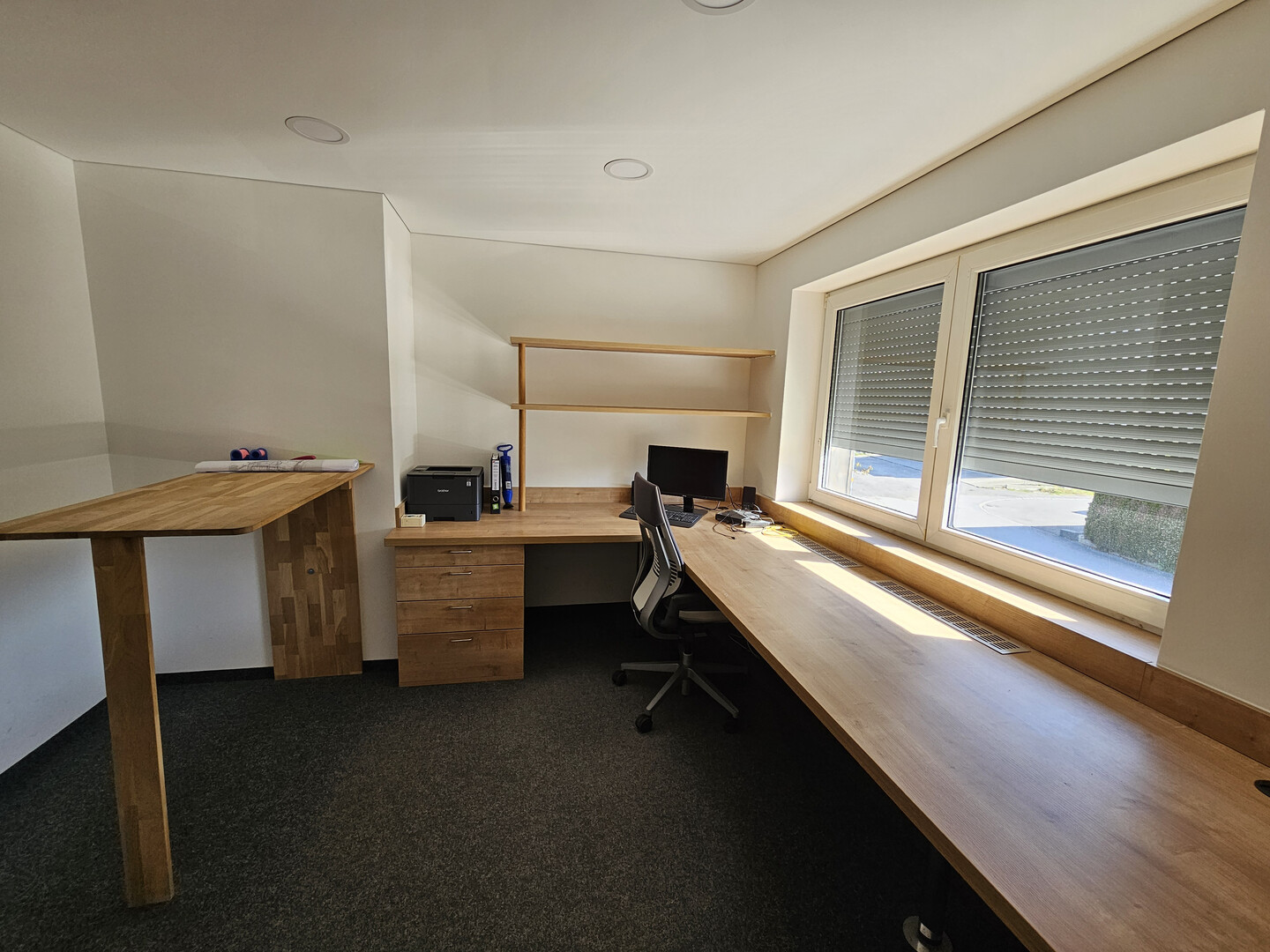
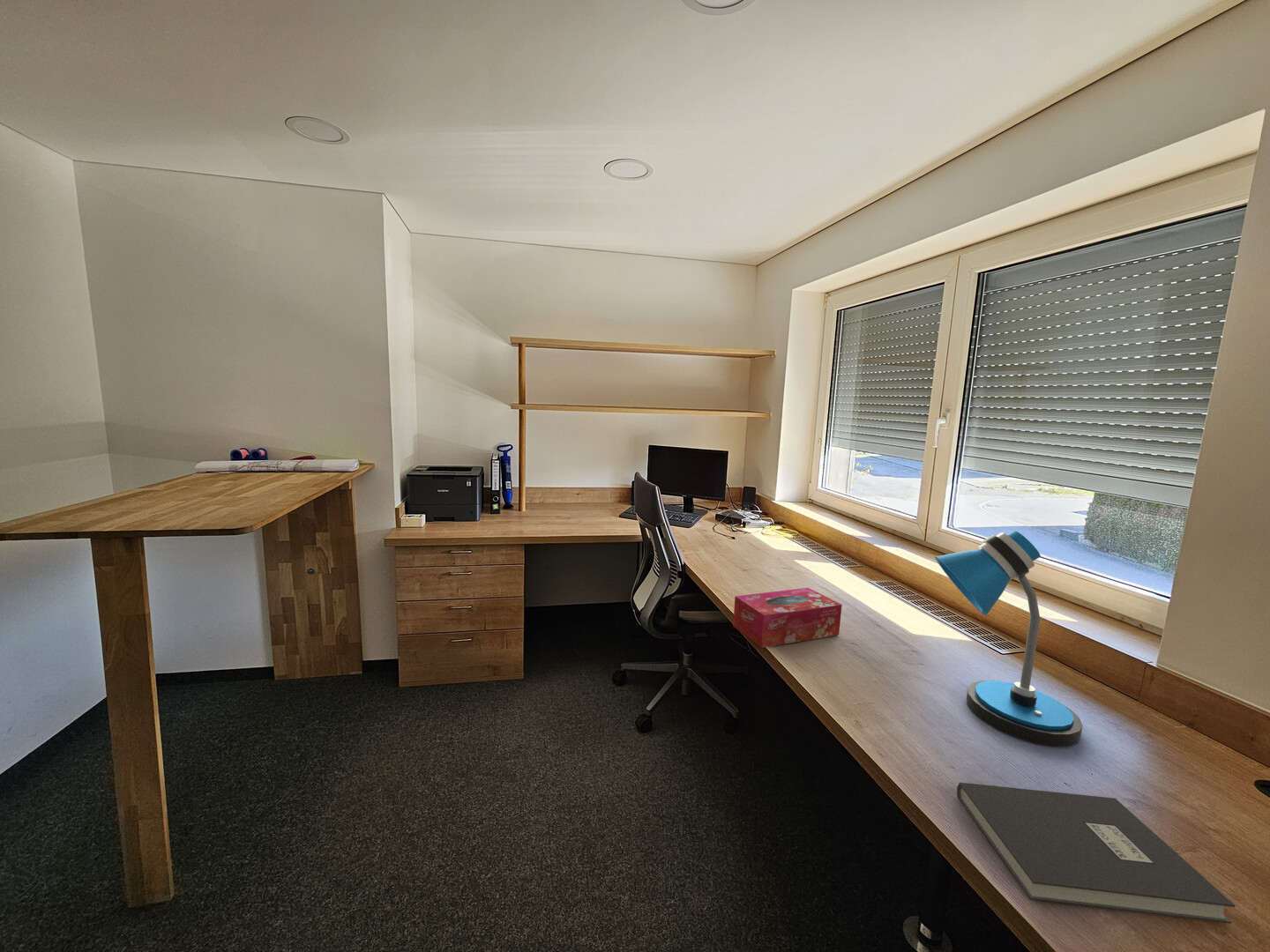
+ tissue box [732,587,842,649]
+ book [956,782,1236,925]
+ desk lamp [934,530,1084,747]
